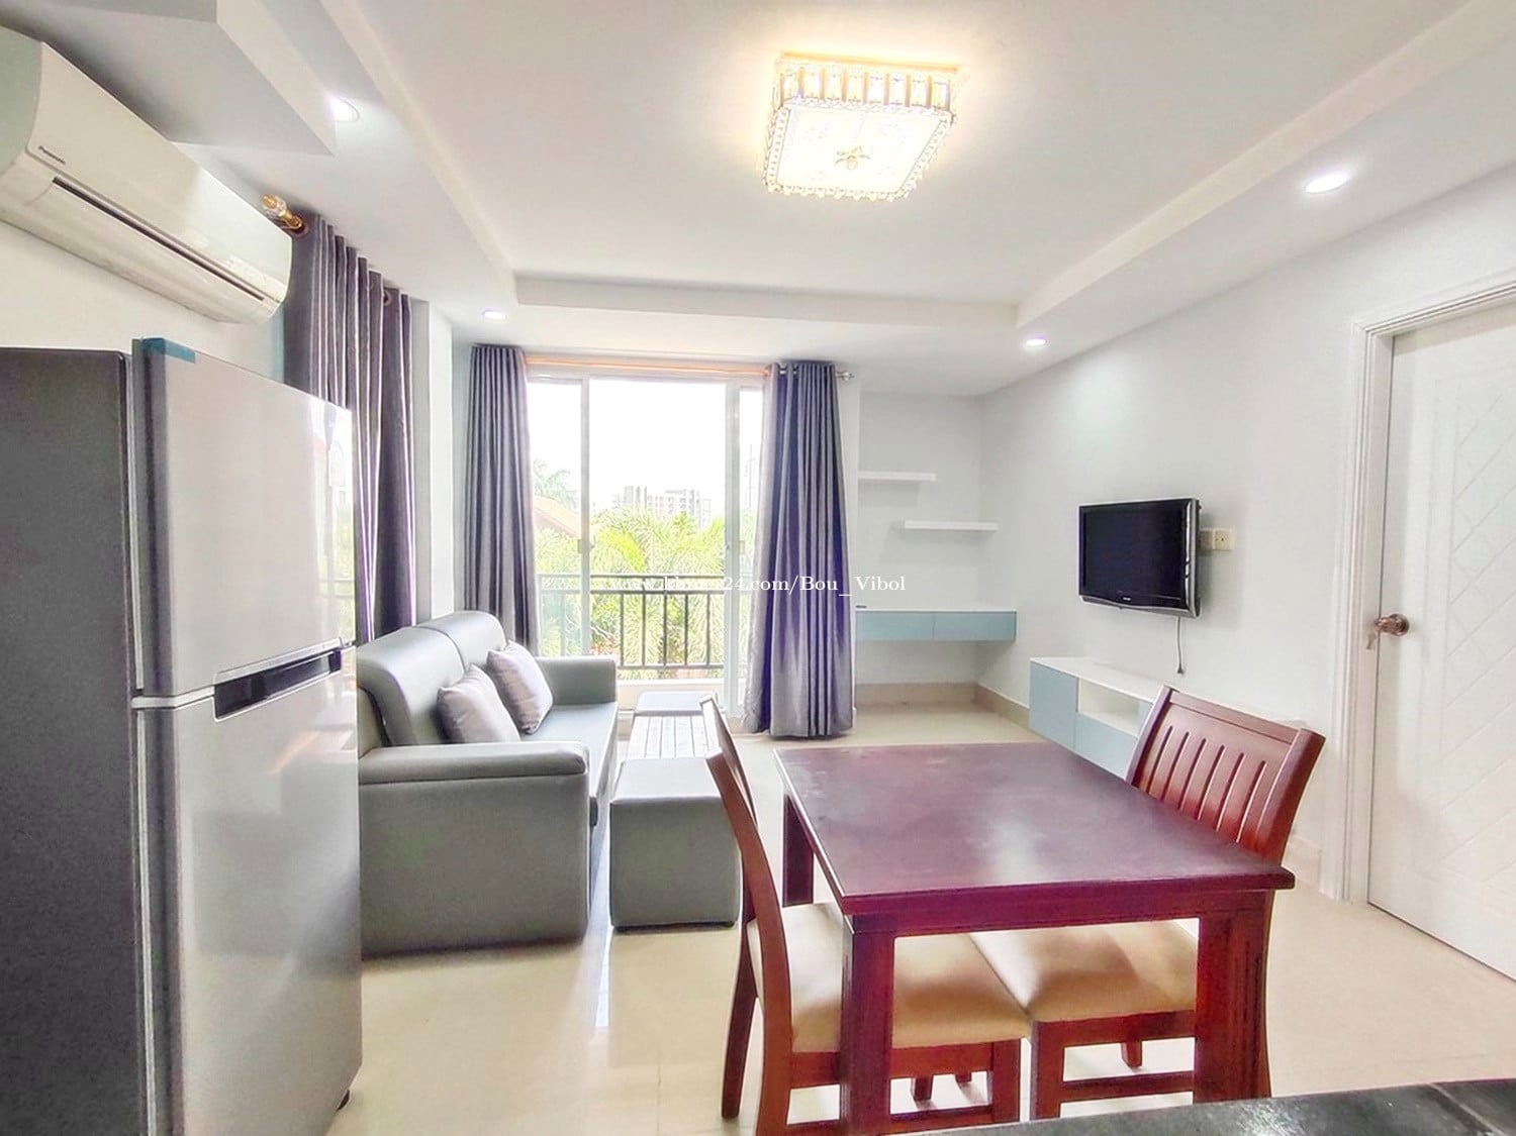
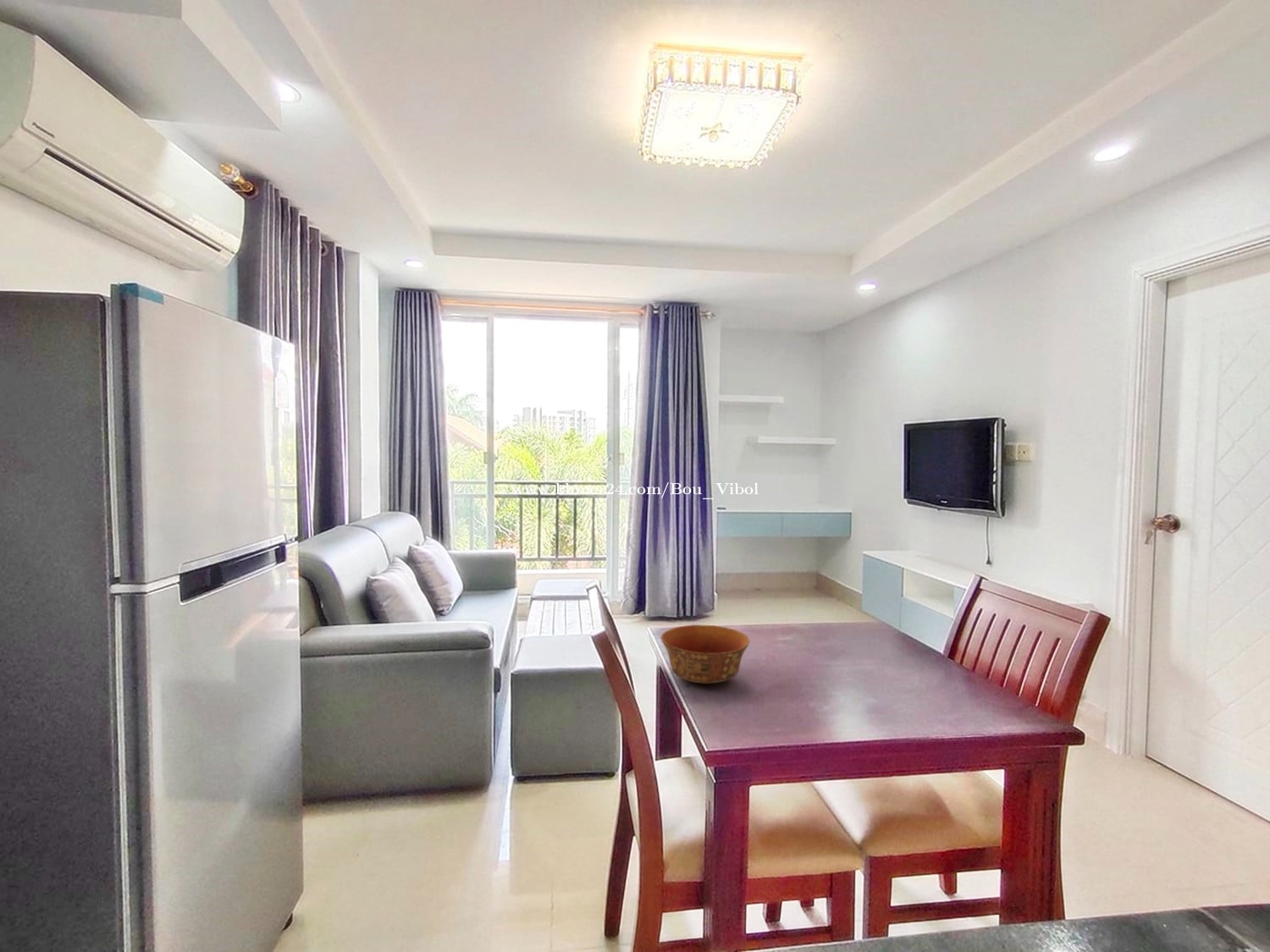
+ bowl [660,624,750,684]
